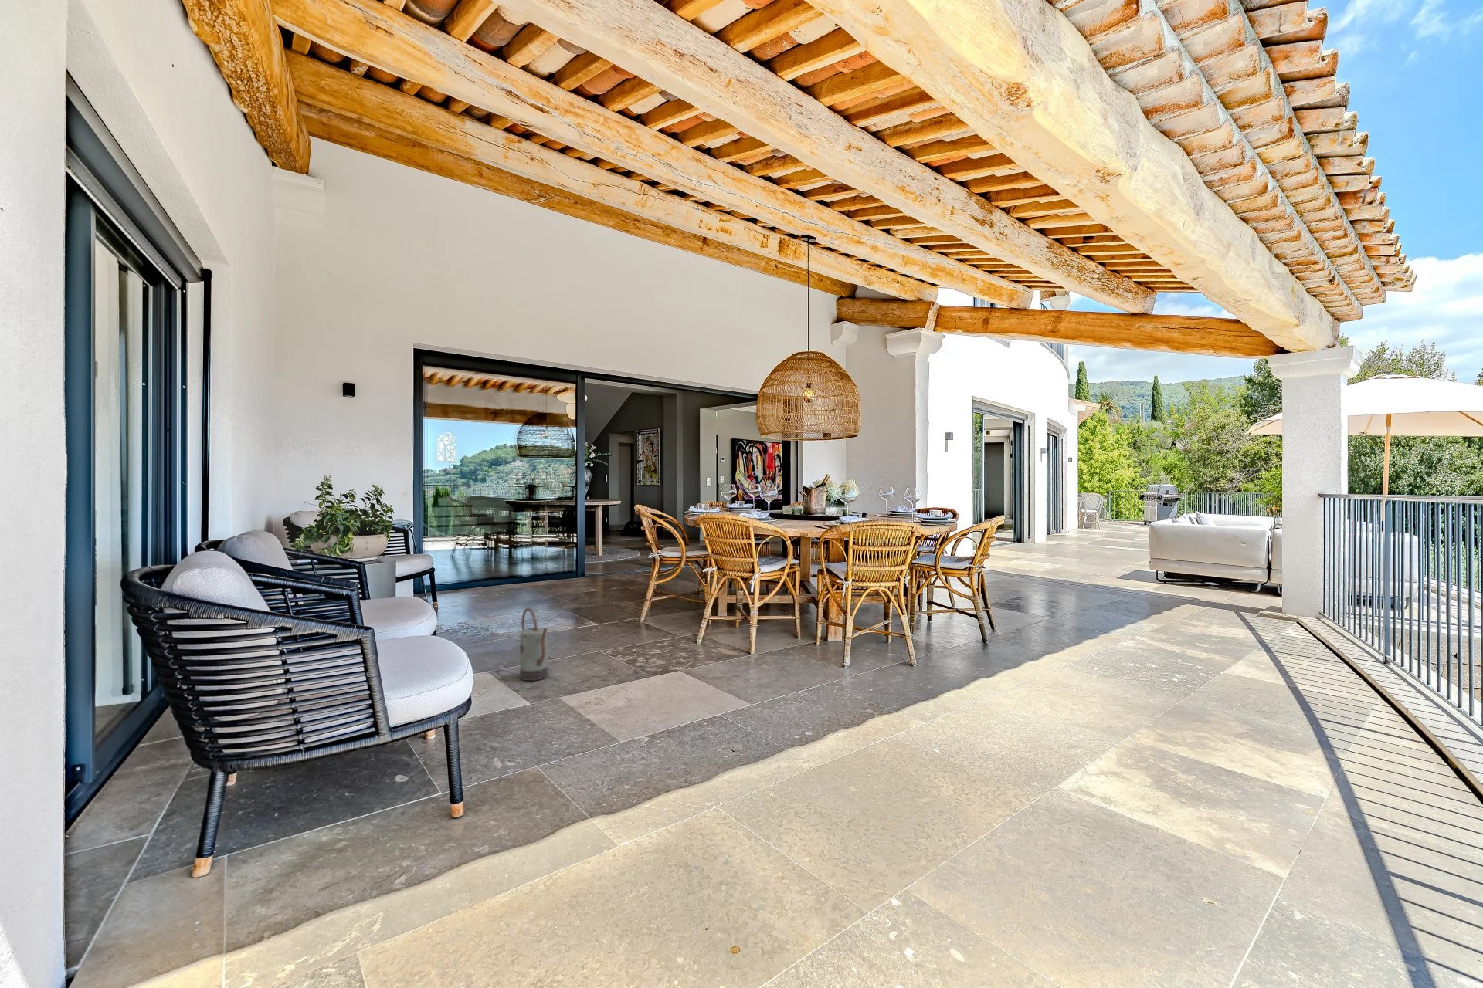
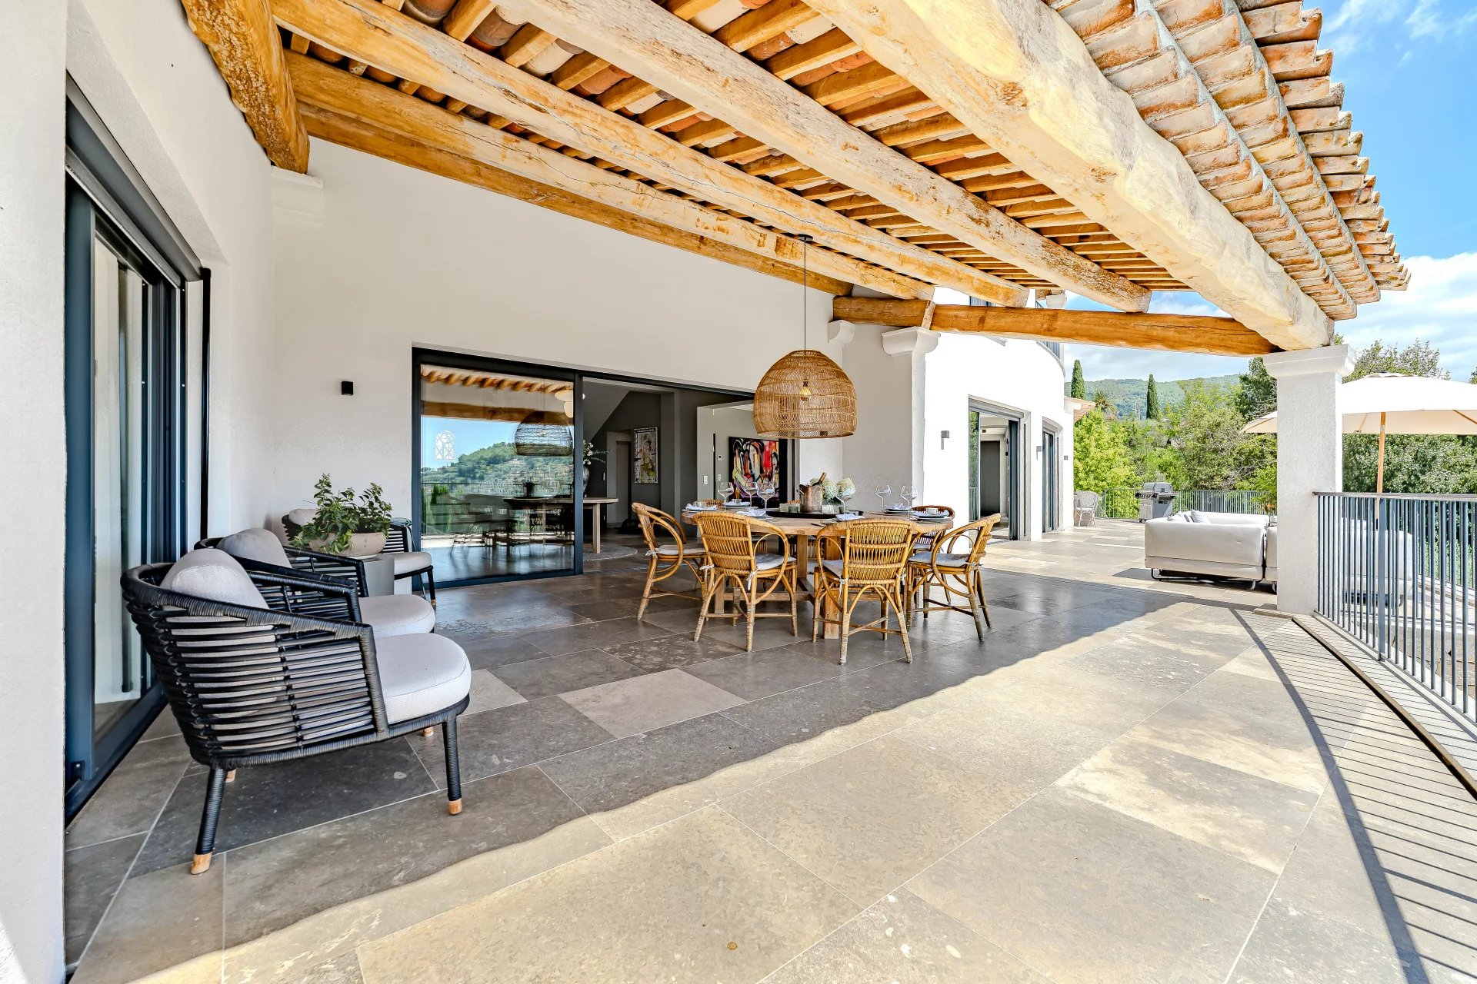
- watering can [519,608,548,681]
